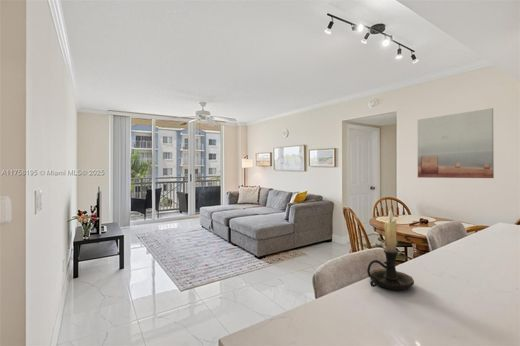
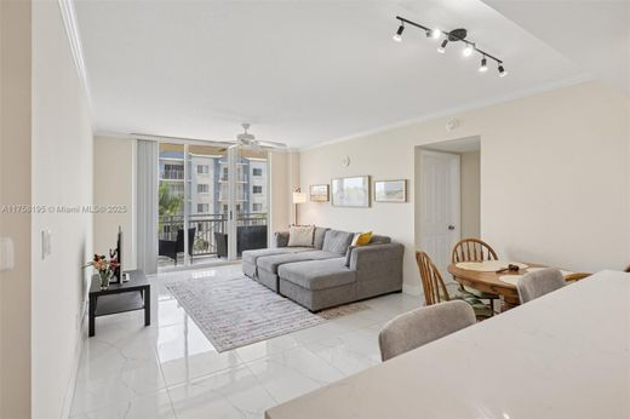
- wall art [416,107,495,179]
- candle holder [366,208,415,291]
